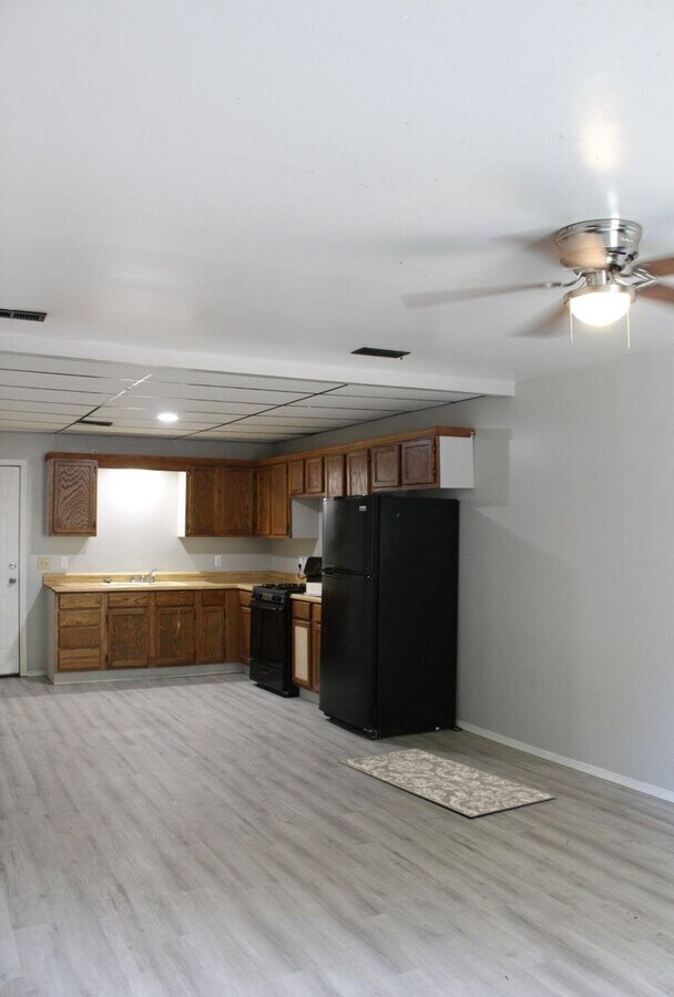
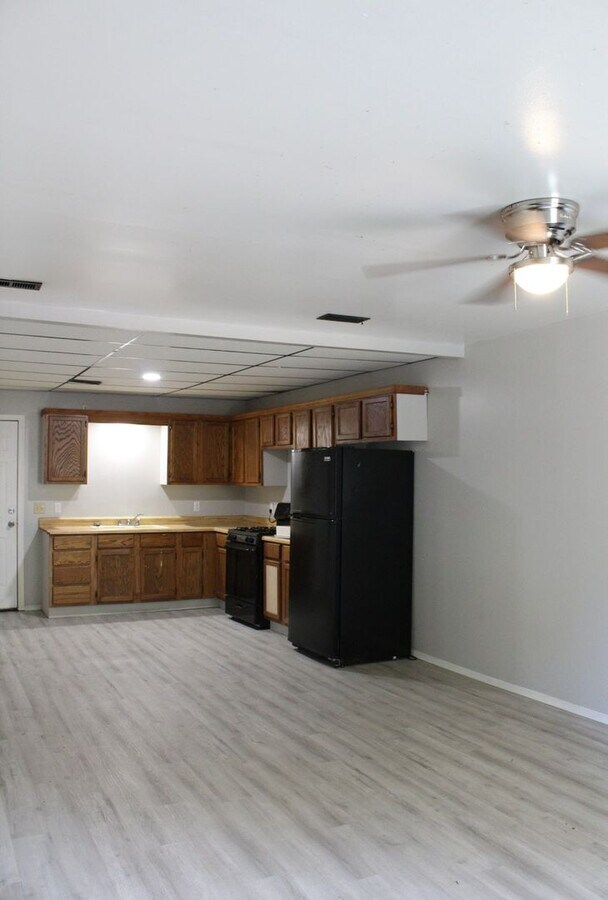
- rug [337,748,558,819]
